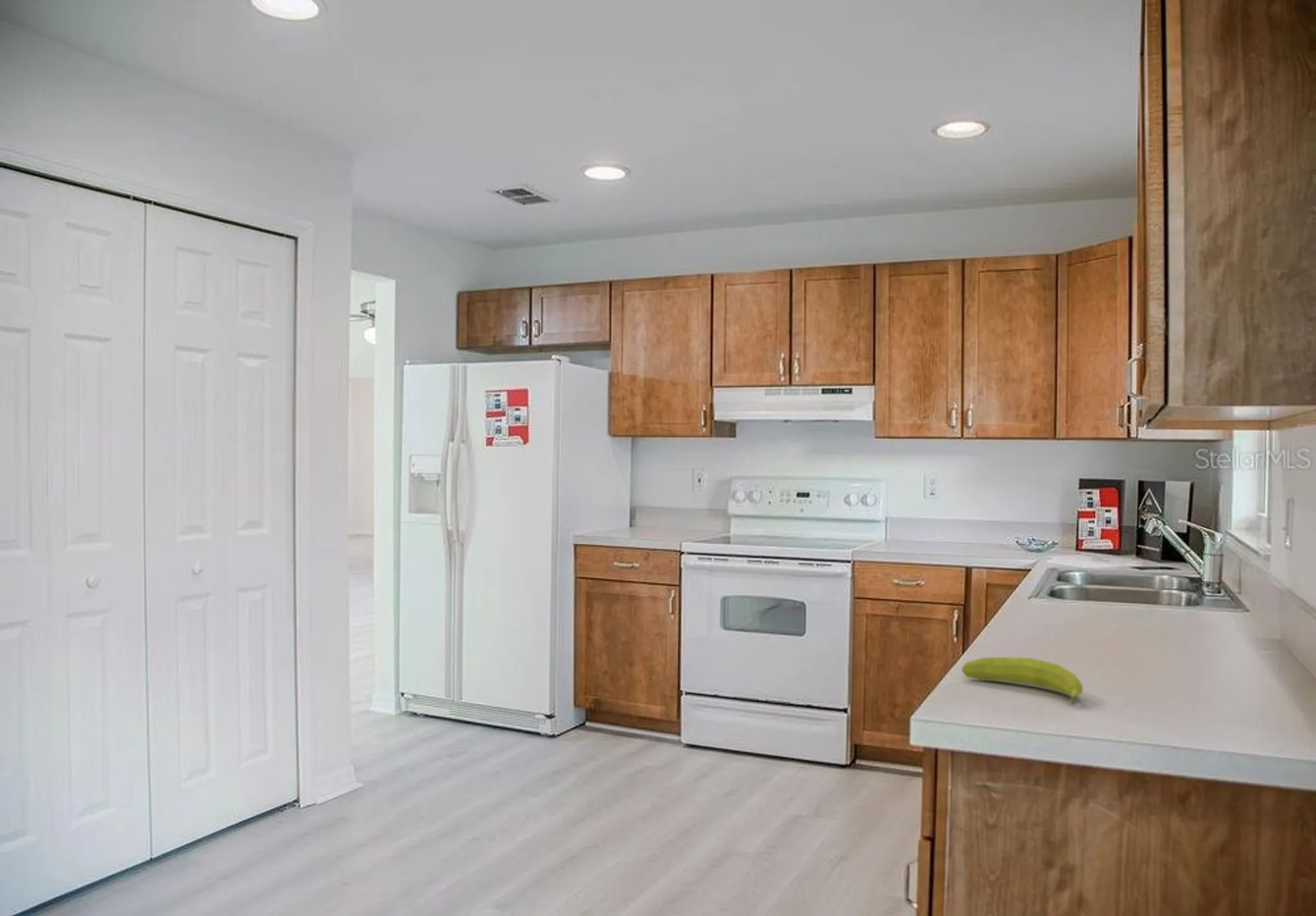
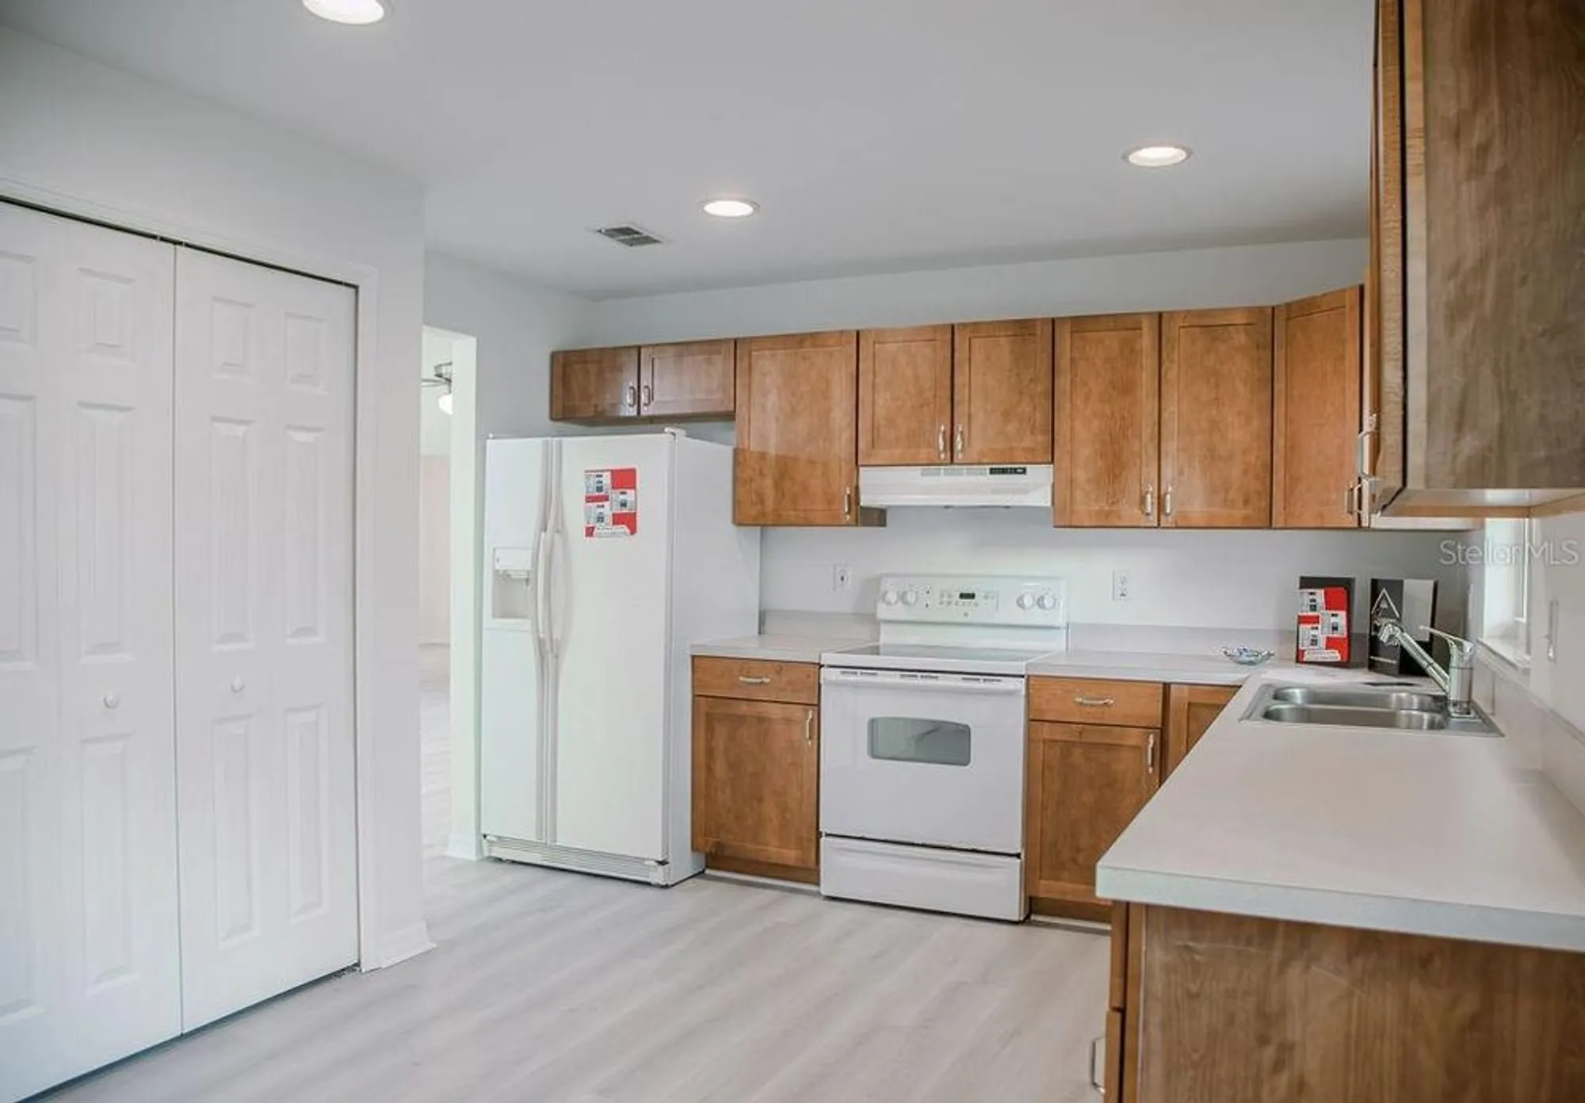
- fruit [961,656,1083,705]
